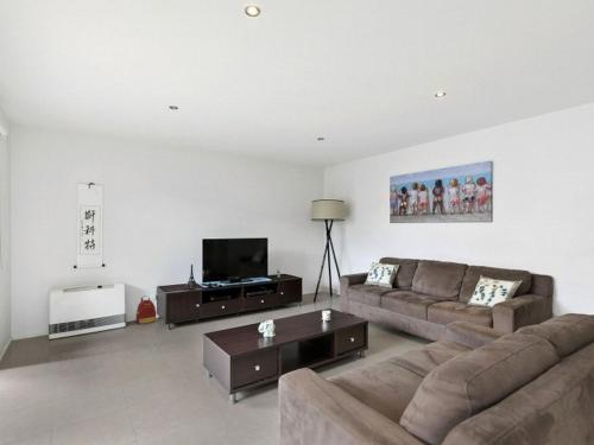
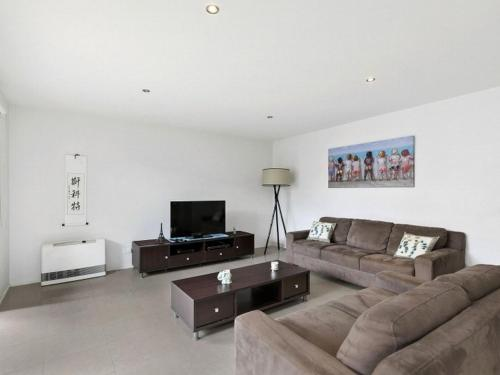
- backpack [134,294,157,325]
